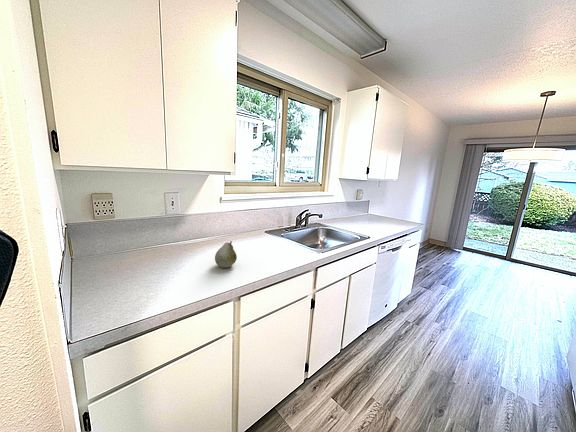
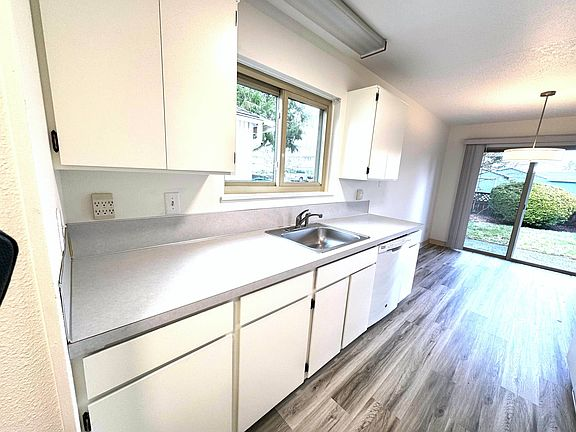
- fruit [214,240,238,269]
